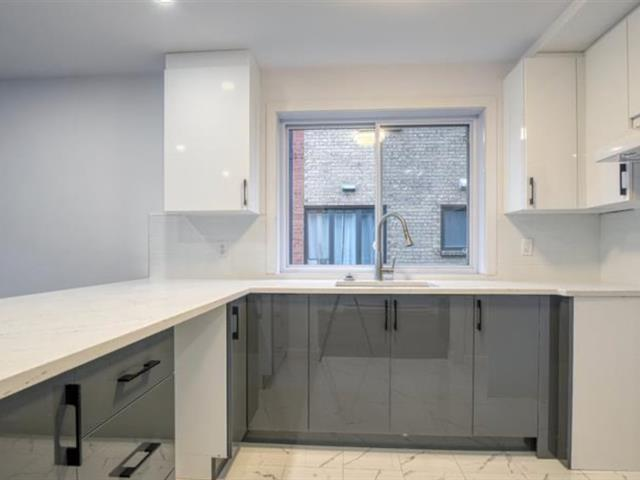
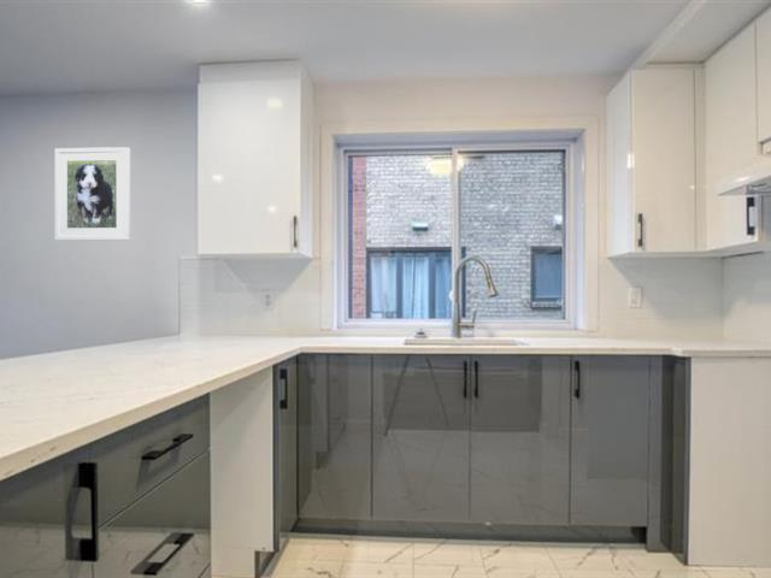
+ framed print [53,146,131,242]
